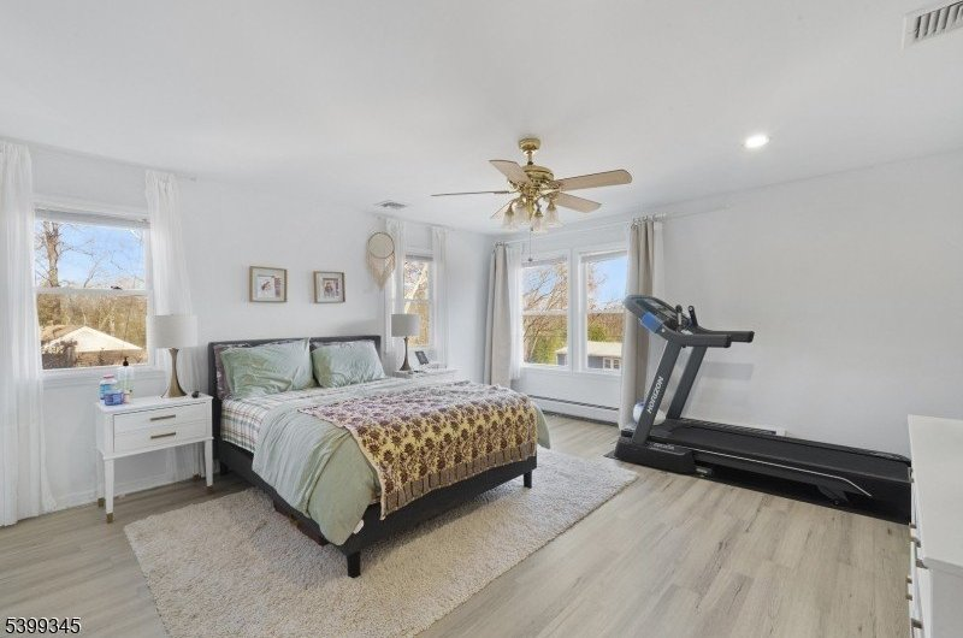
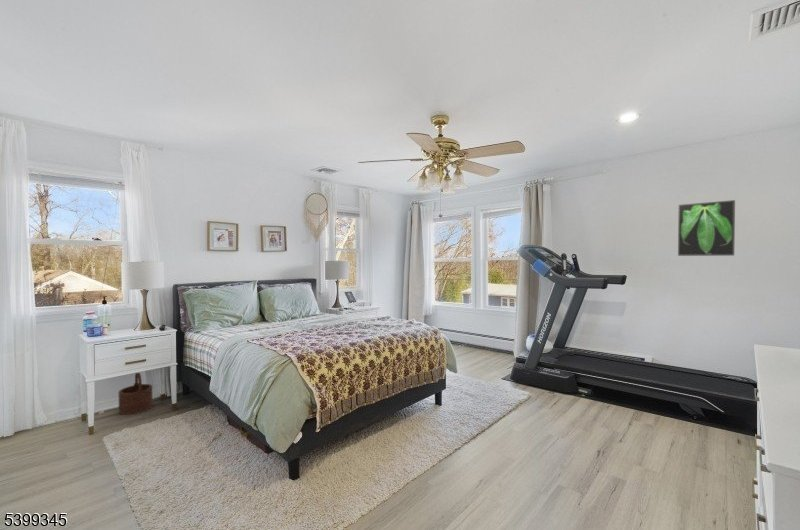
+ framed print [677,199,736,257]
+ wooden bucket [118,372,154,416]
